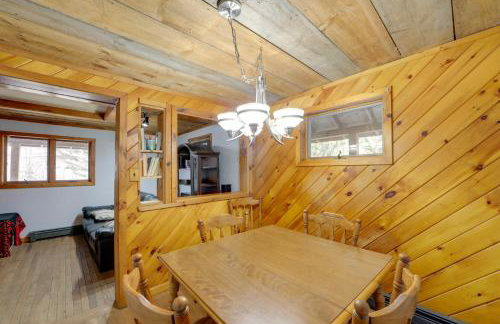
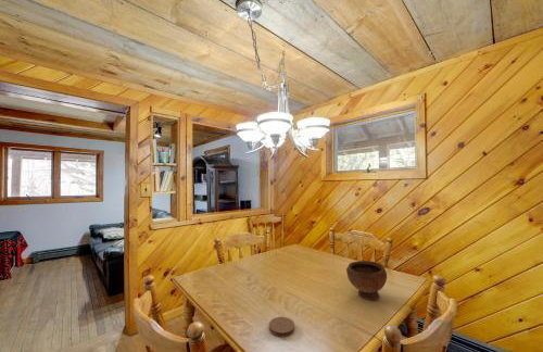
+ bowl [345,260,388,301]
+ coaster [268,316,295,338]
